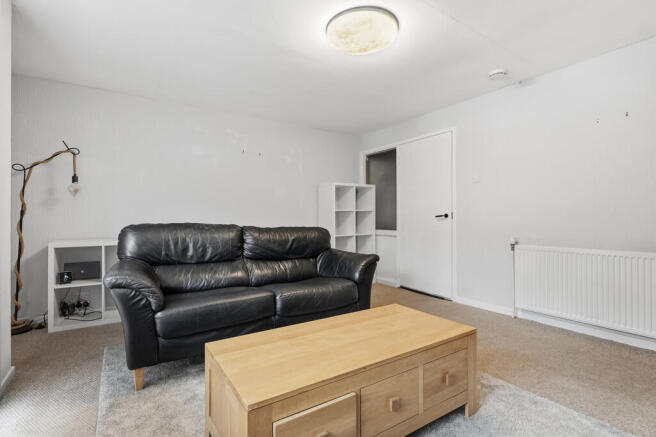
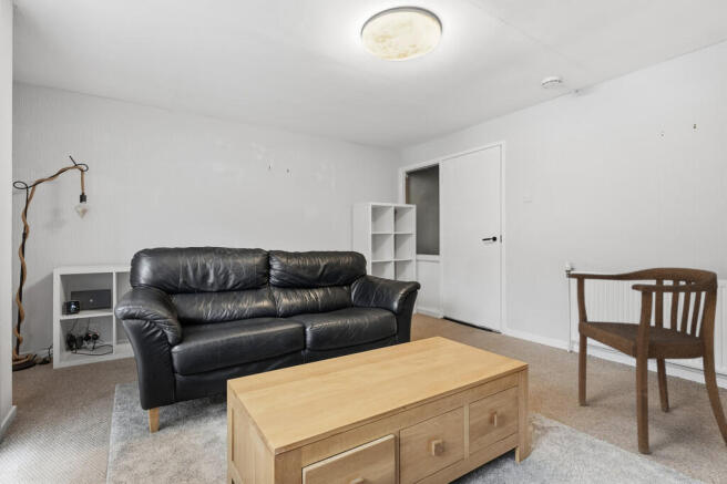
+ armchair [567,267,727,455]
